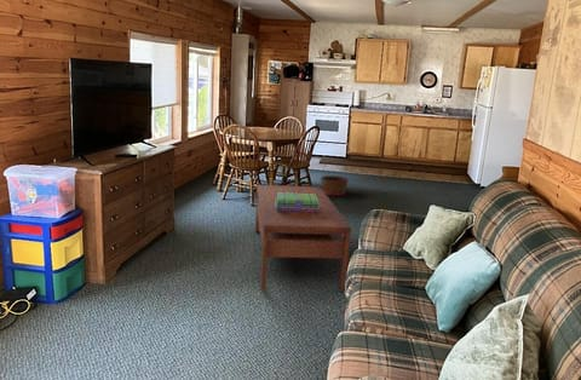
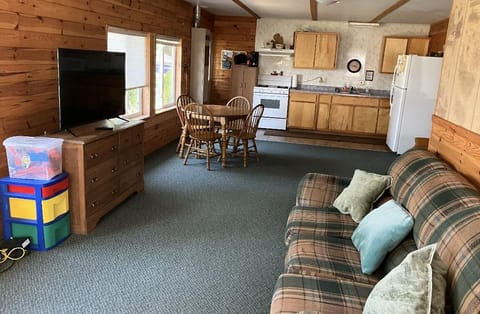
- basket [320,174,350,196]
- stack of books [275,192,320,213]
- coffee table [254,184,352,292]
